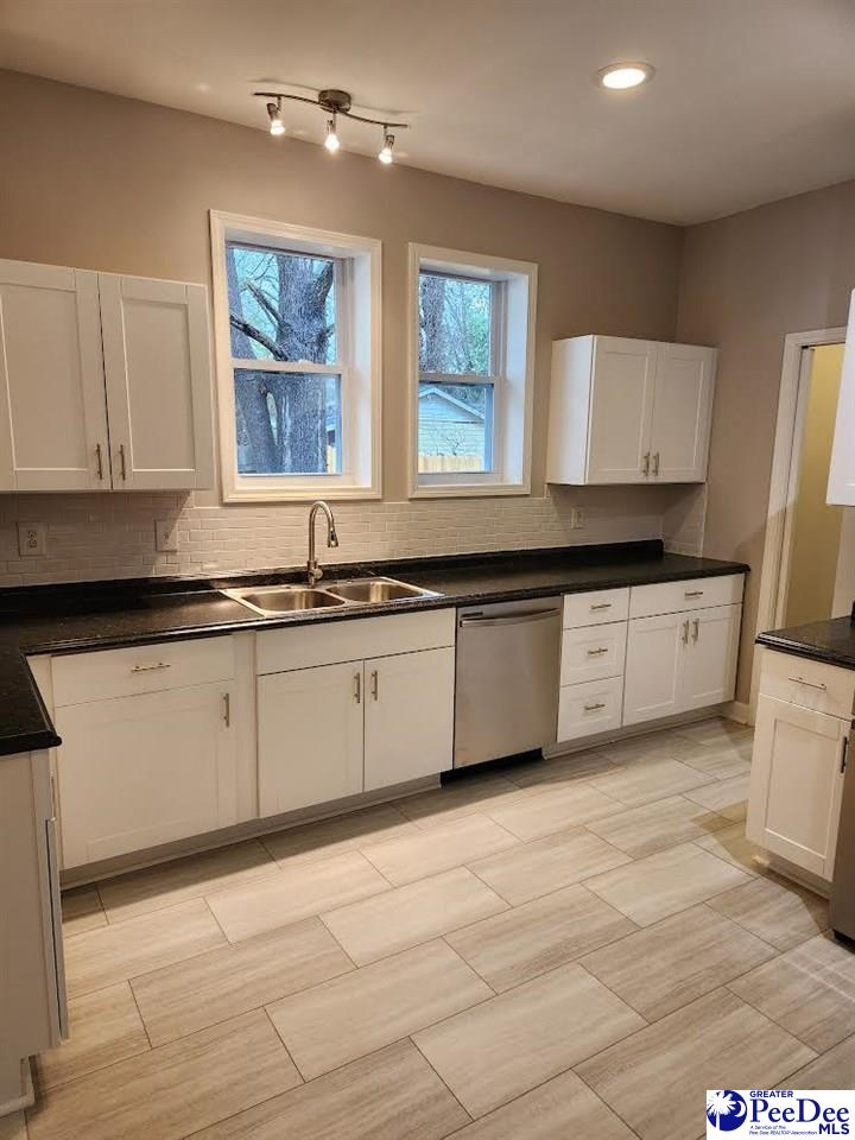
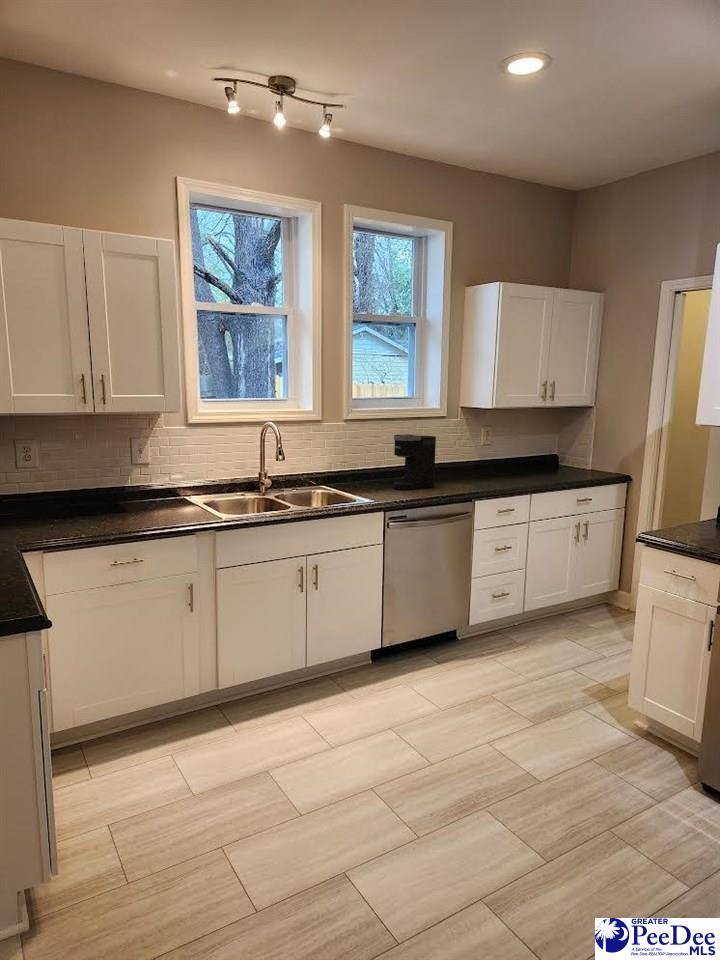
+ coffee maker [393,433,437,491]
